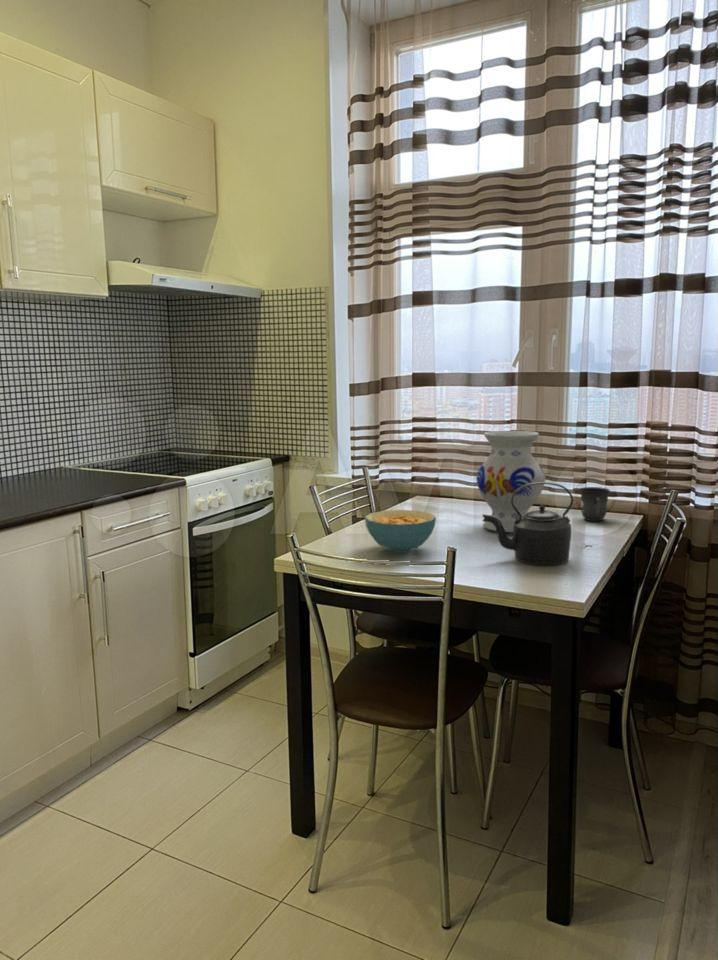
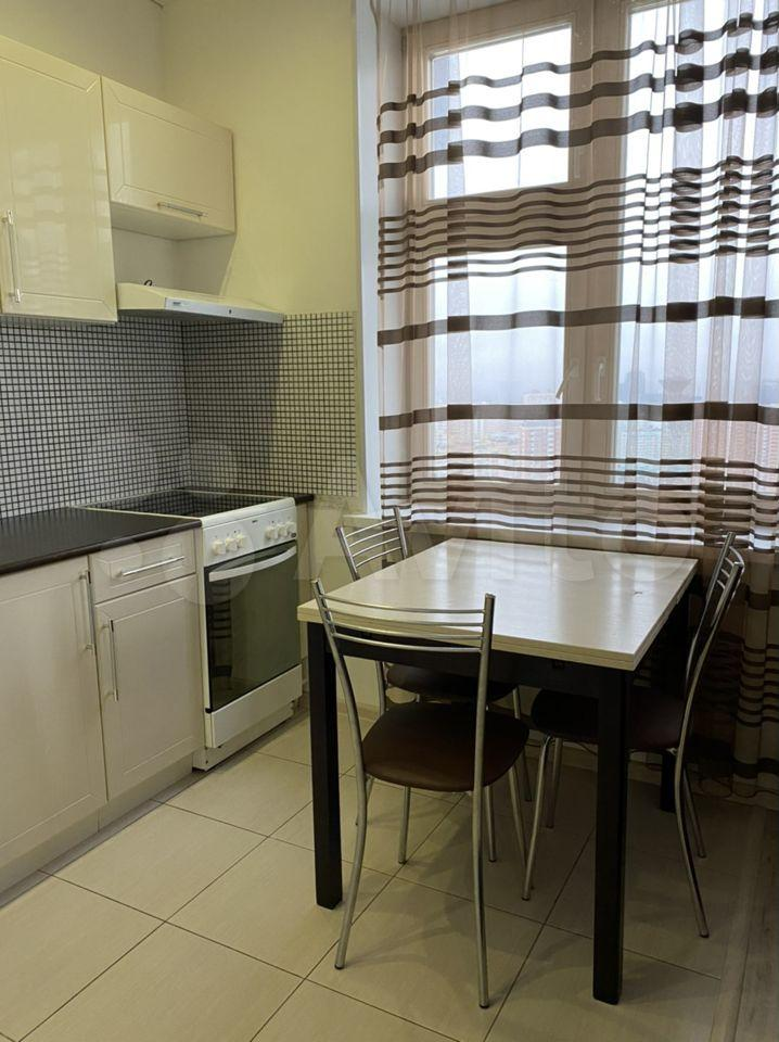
- kettle [481,481,574,566]
- cereal bowl [364,509,437,554]
- mug [579,486,611,522]
- vase [475,430,546,534]
